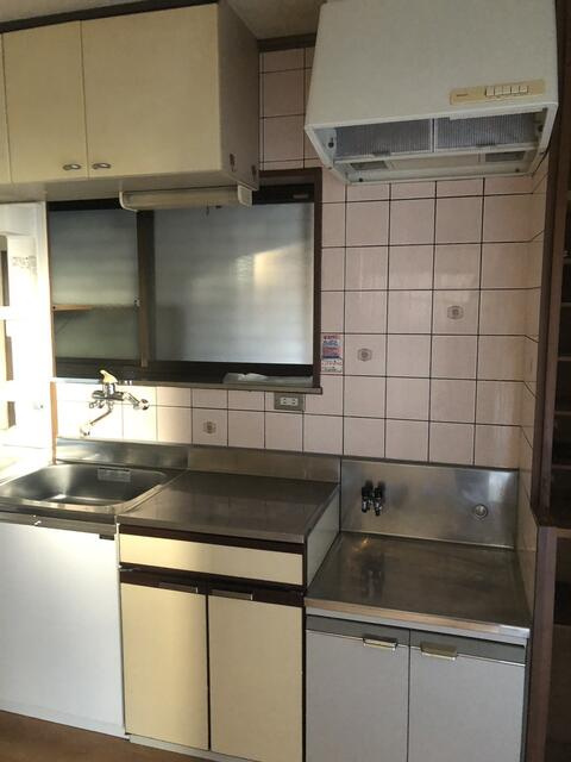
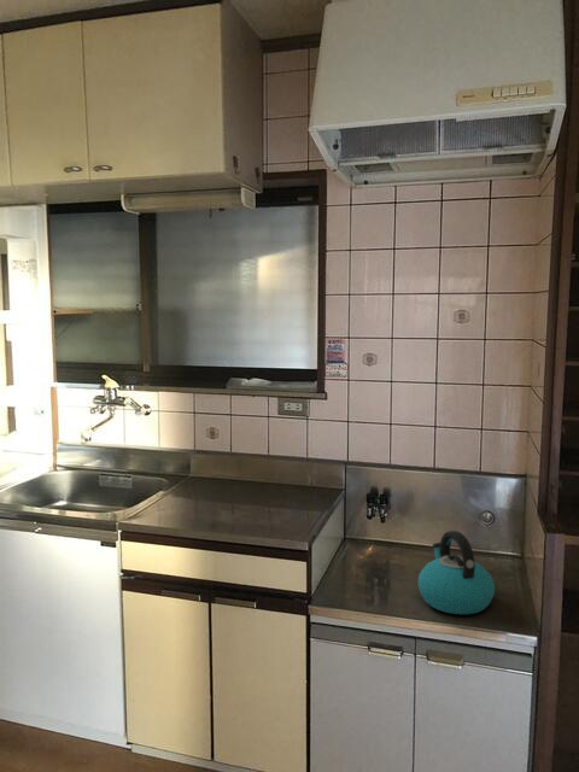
+ kettle [417,530,496,615]
